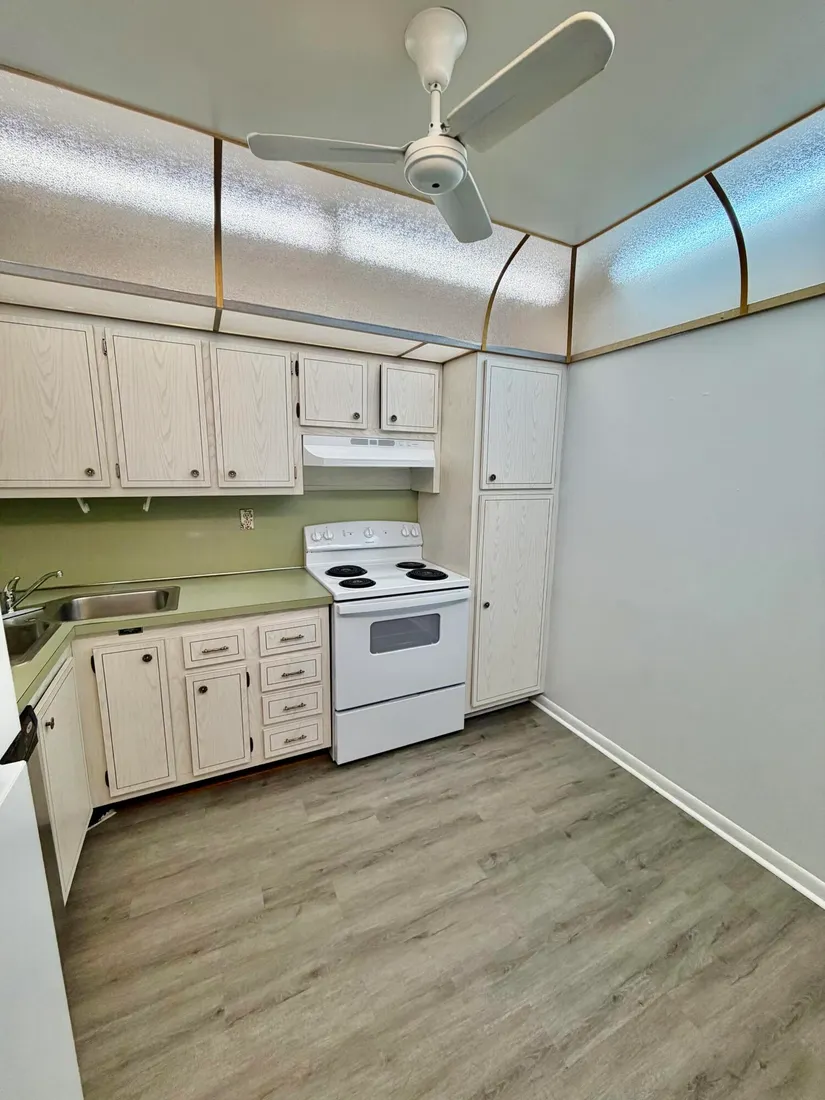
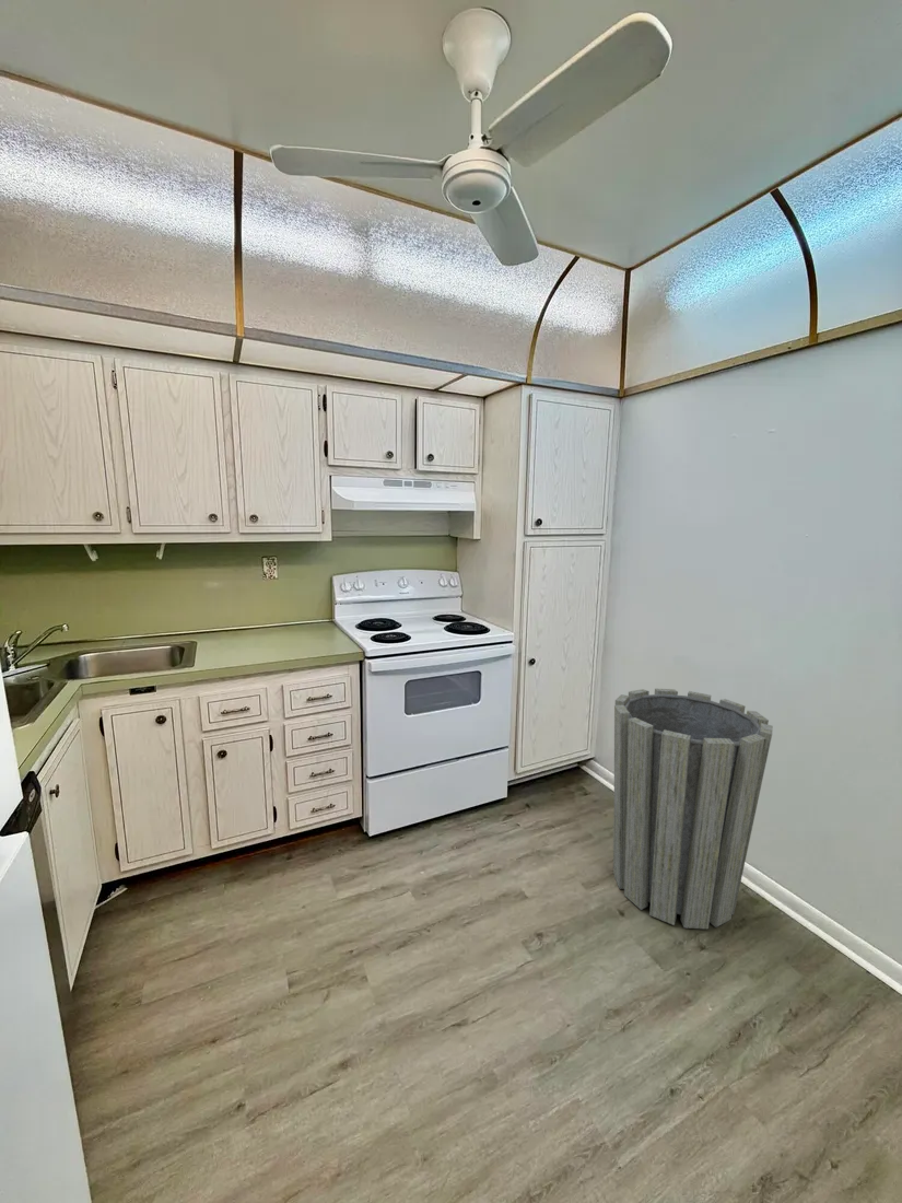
+ trash can [612,688,774,930]
